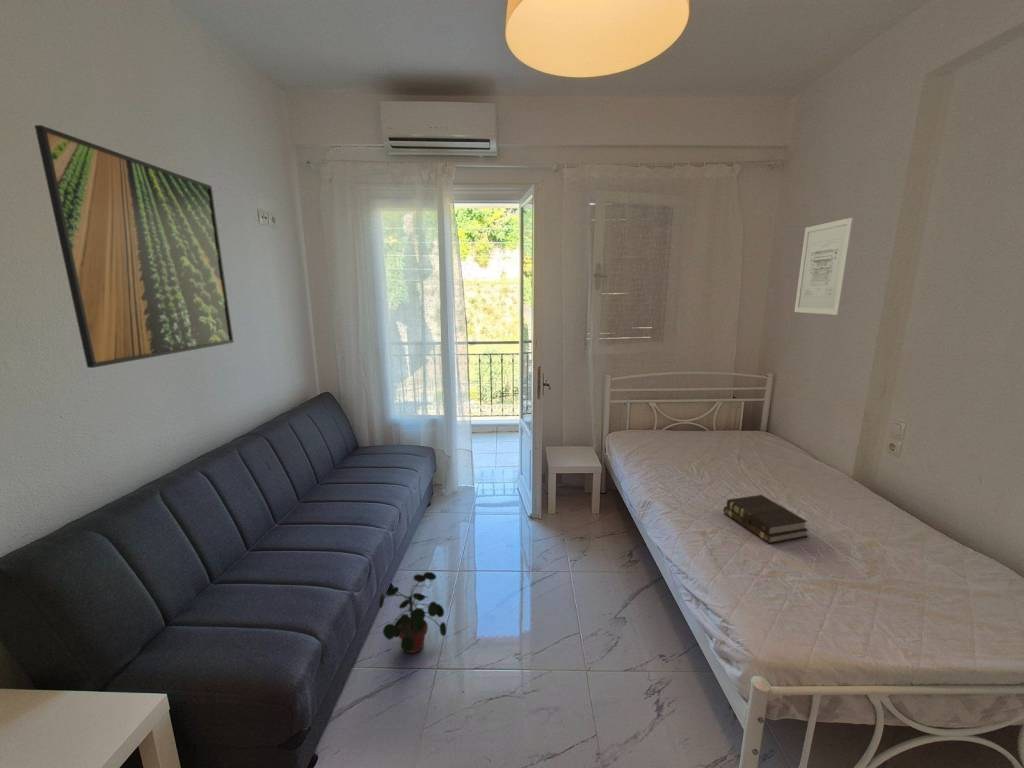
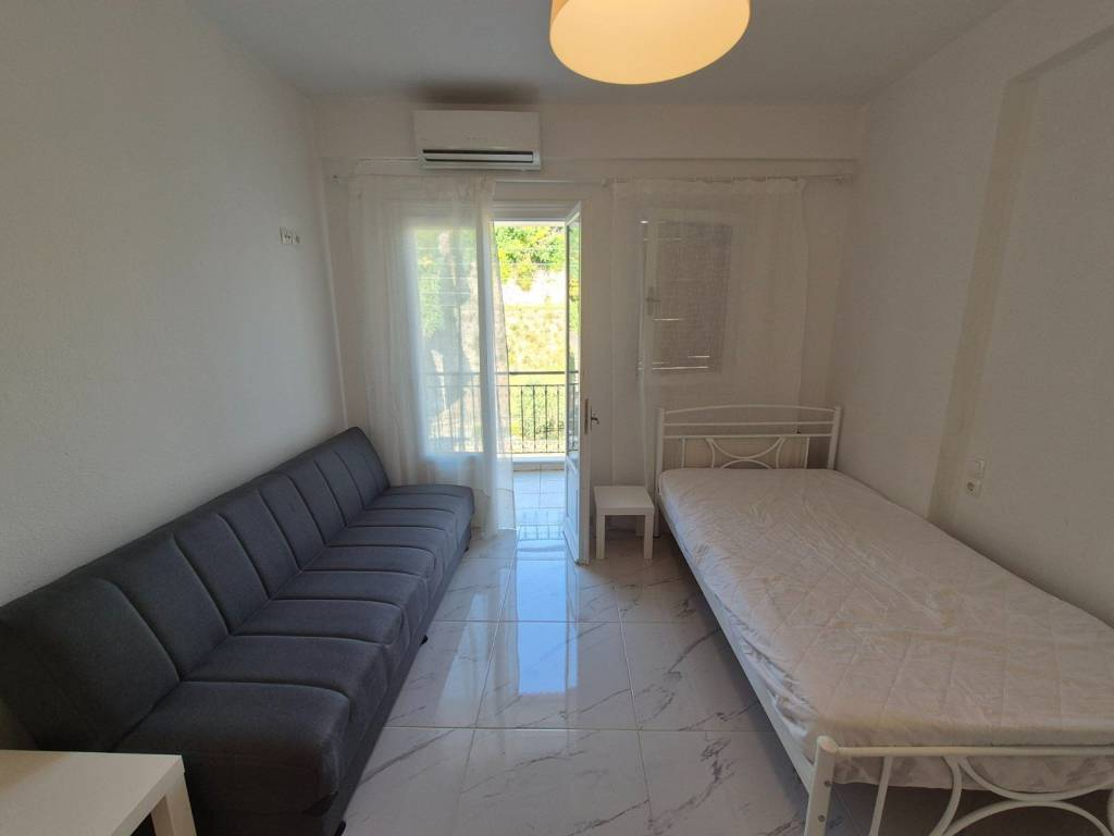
- bible [722,494,810,544]
- potted plant [378,571,447,654]
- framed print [34,124,235,369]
- wall art [794,216,855,316]
